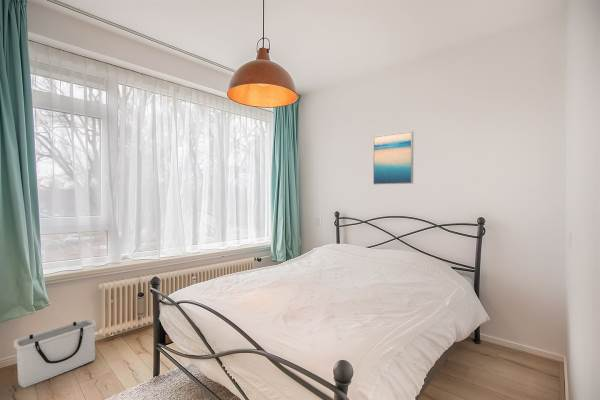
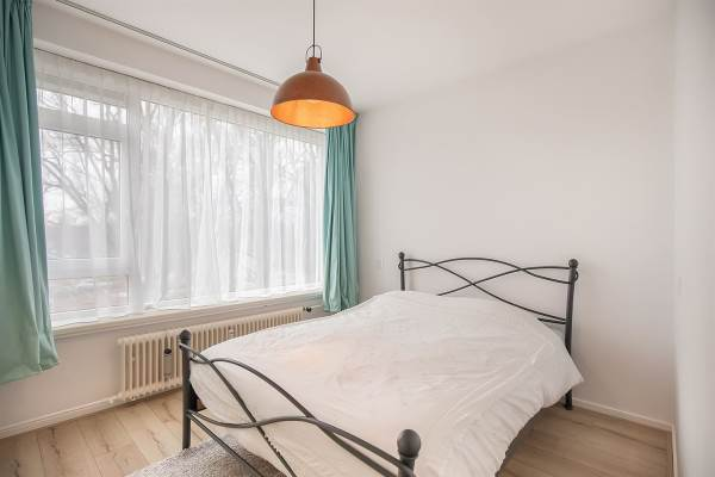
- storage bin [13,318,97,389]
- wall art [372,130,414,185]
